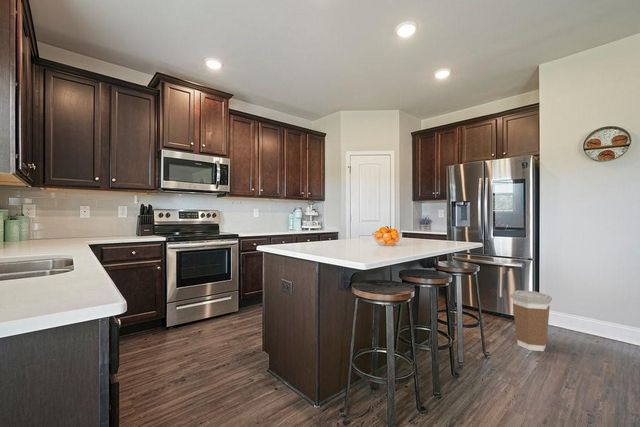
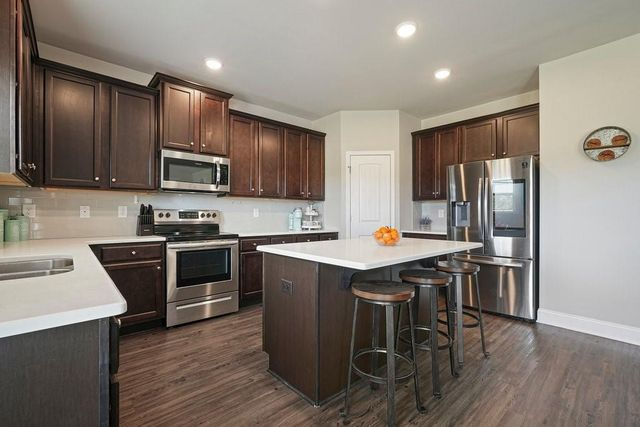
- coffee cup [510,290,553,352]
